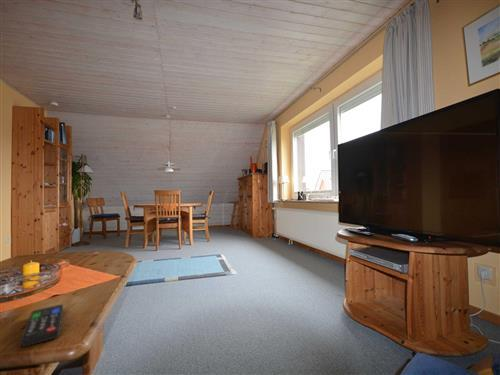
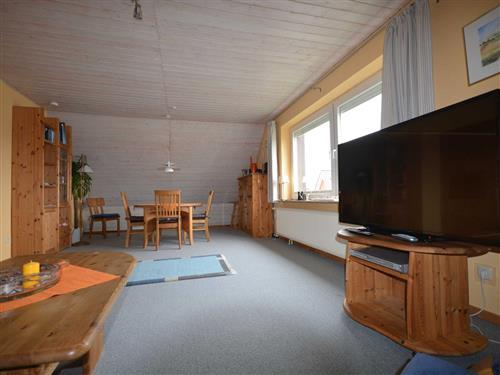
- remote control [20,303,64,348]
